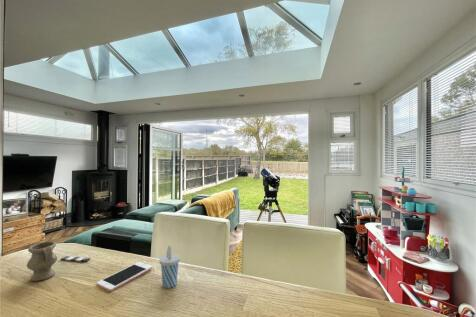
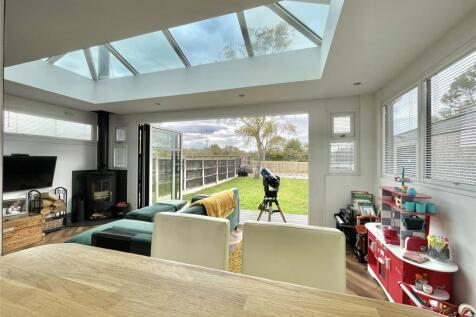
- cup [158,244,181,289]
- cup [26,240,91,282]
- cell phone [96,261,153,292]
